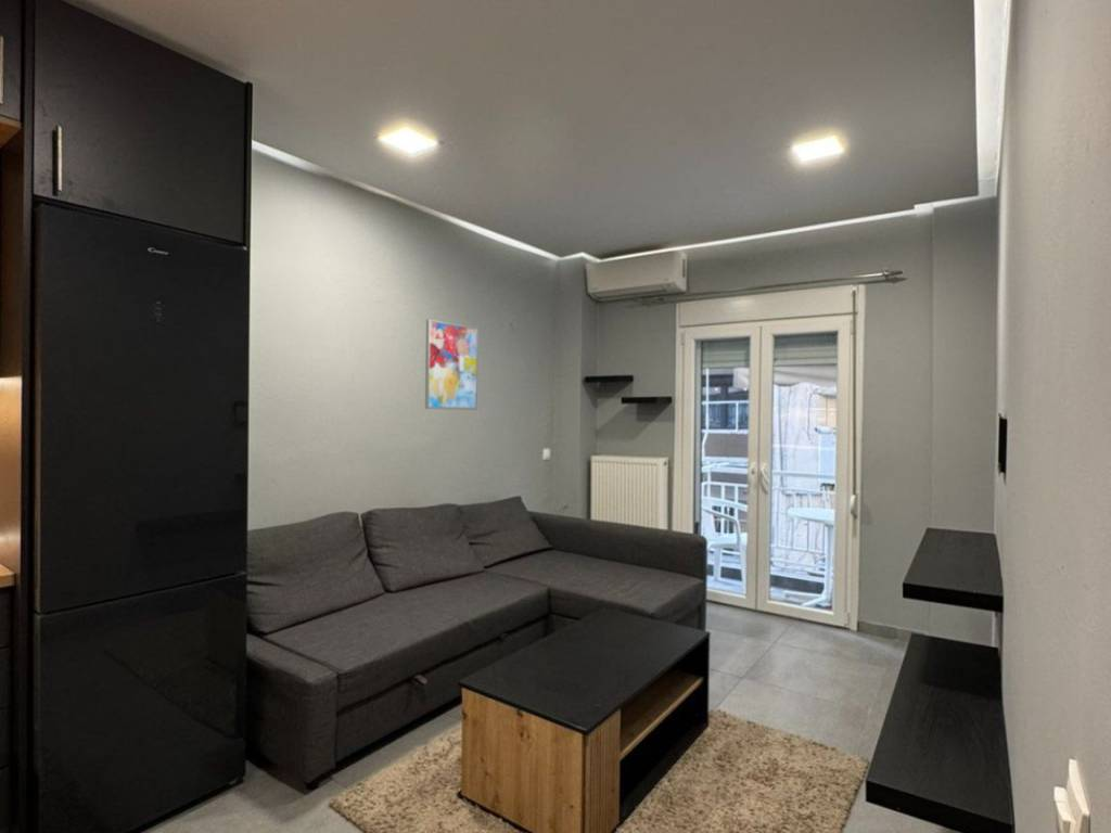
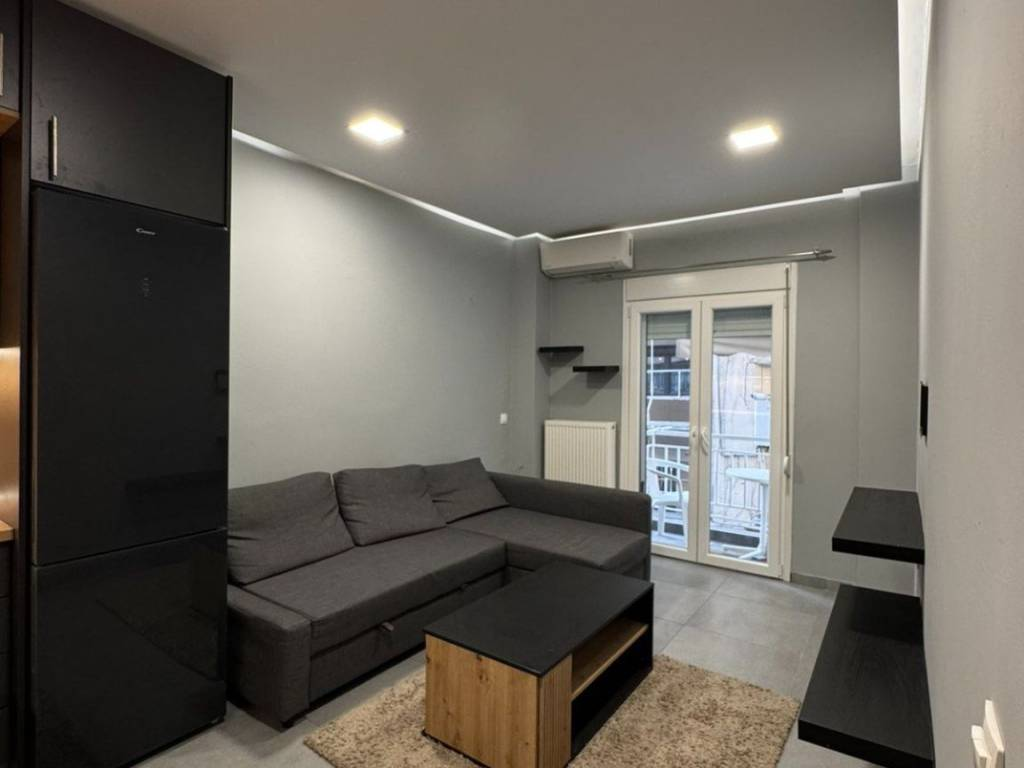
- wall art [424,318,480,411]
